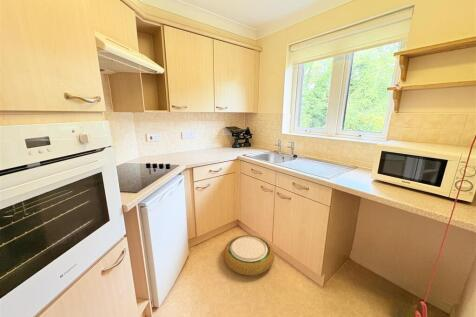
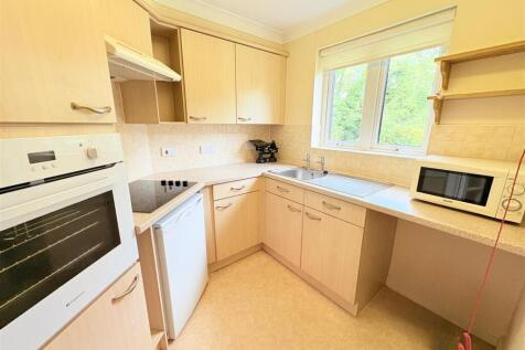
- woven basket [223,234,275,276]
